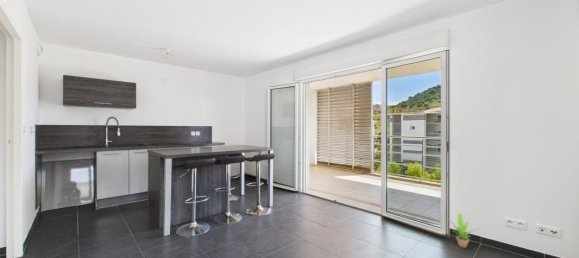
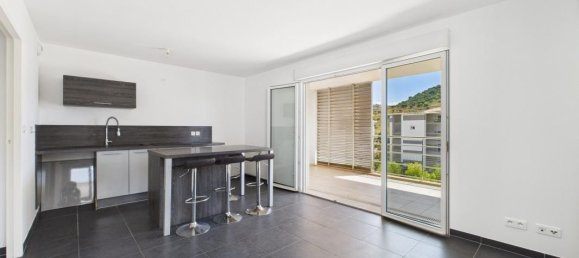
- potted plant [446,212,478,249]
